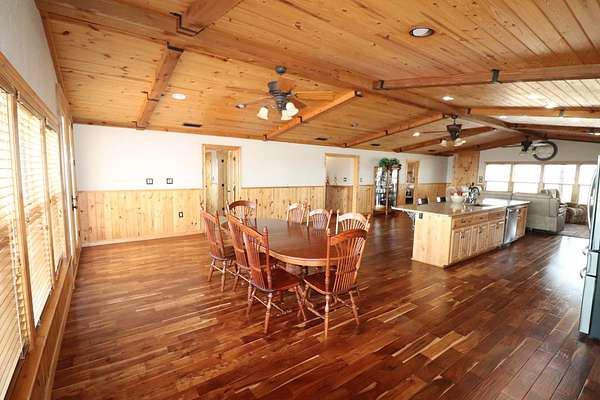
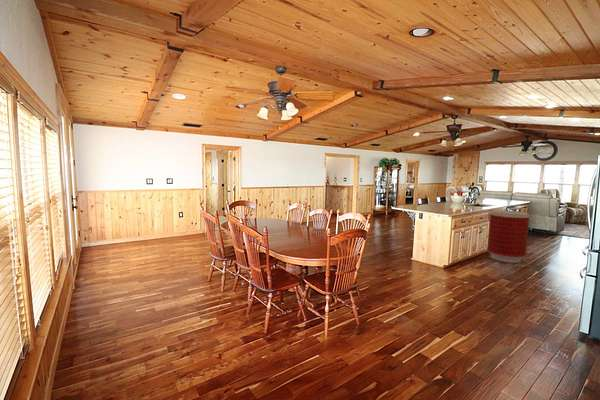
+ trash can [486,209,530,264]
